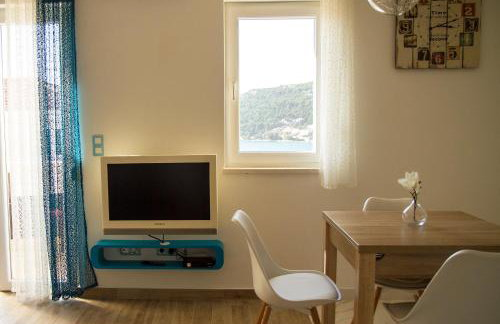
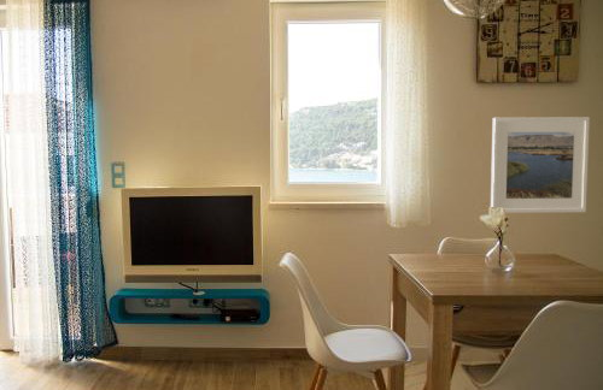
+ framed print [490,116,591,214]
